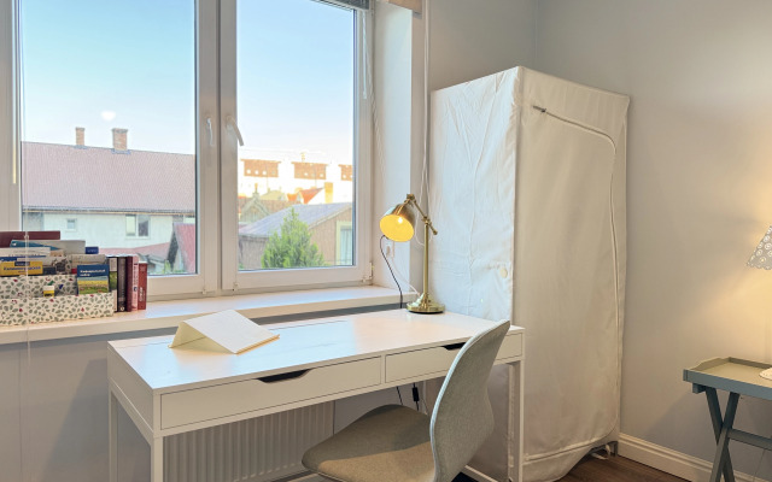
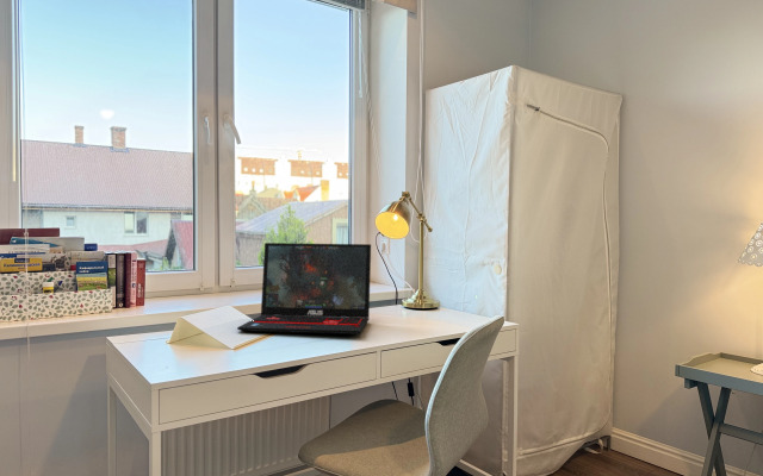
+ laptop [236,242,372,336]
